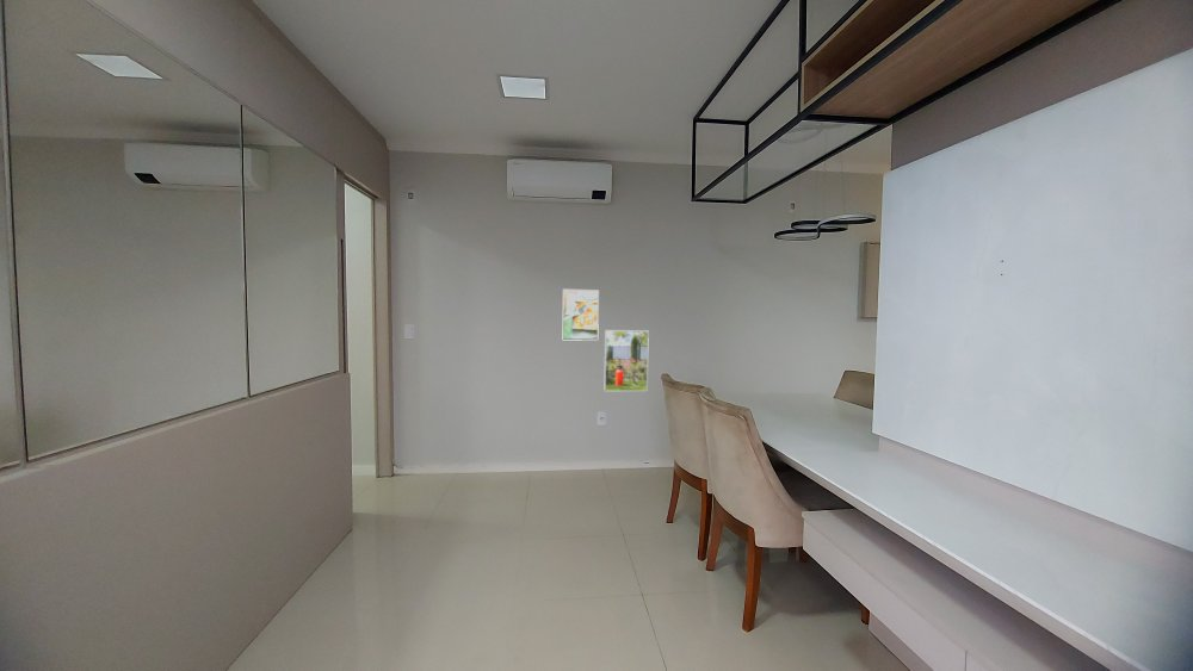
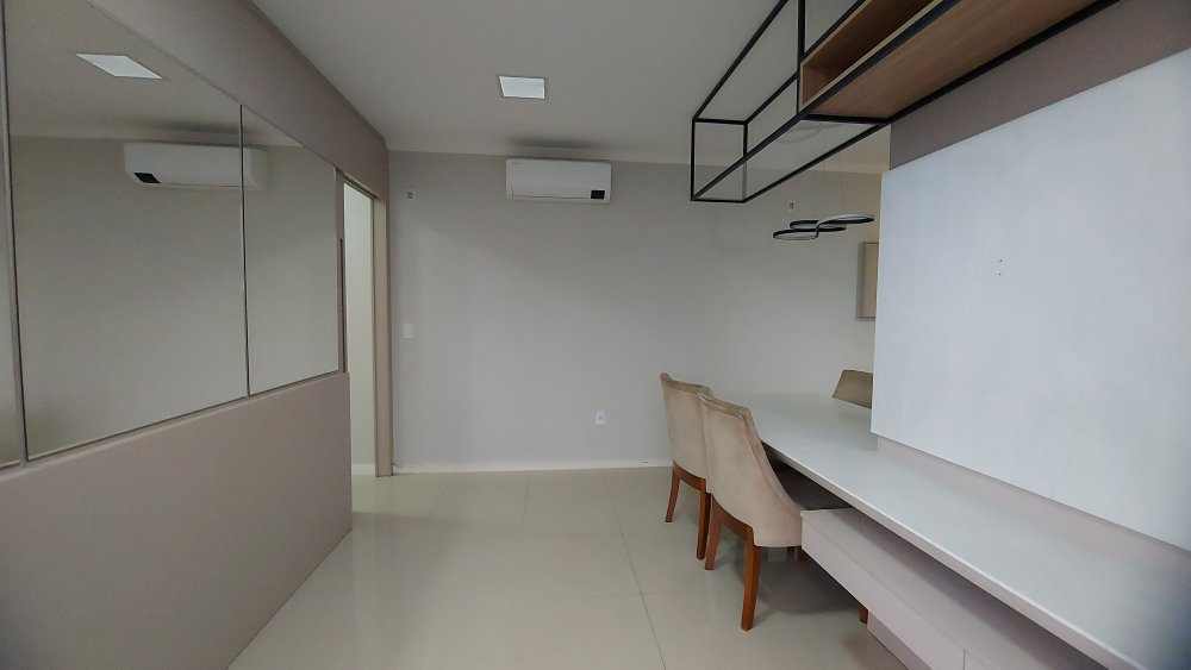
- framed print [602,329,650,392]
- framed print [562,288,600,342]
